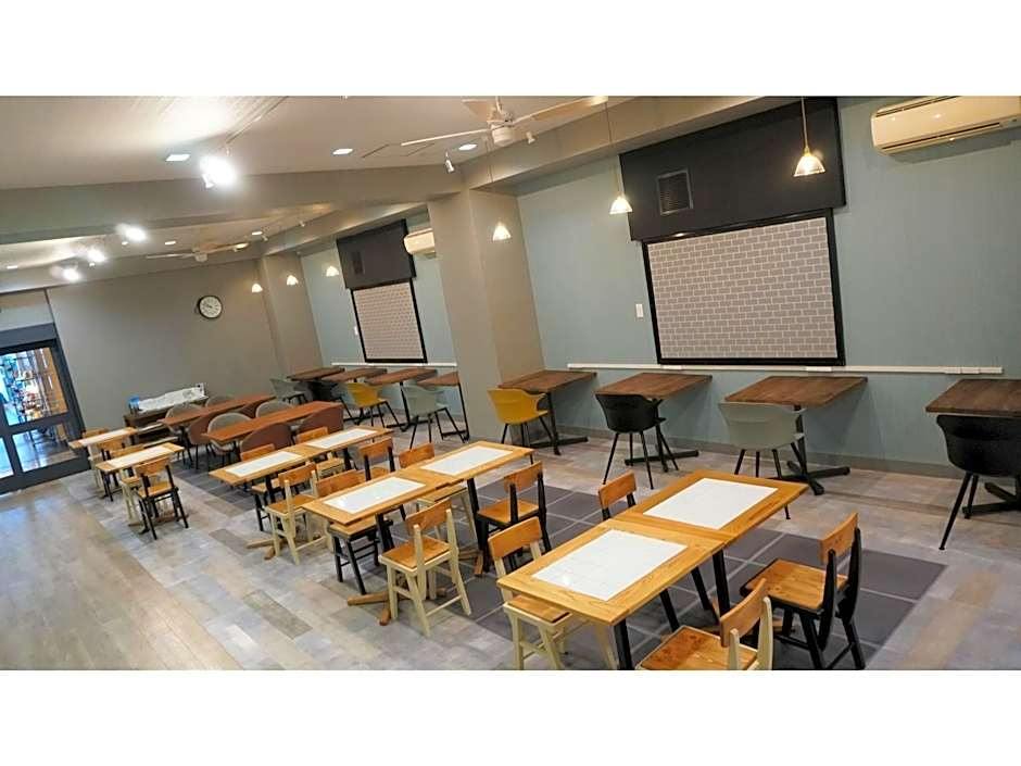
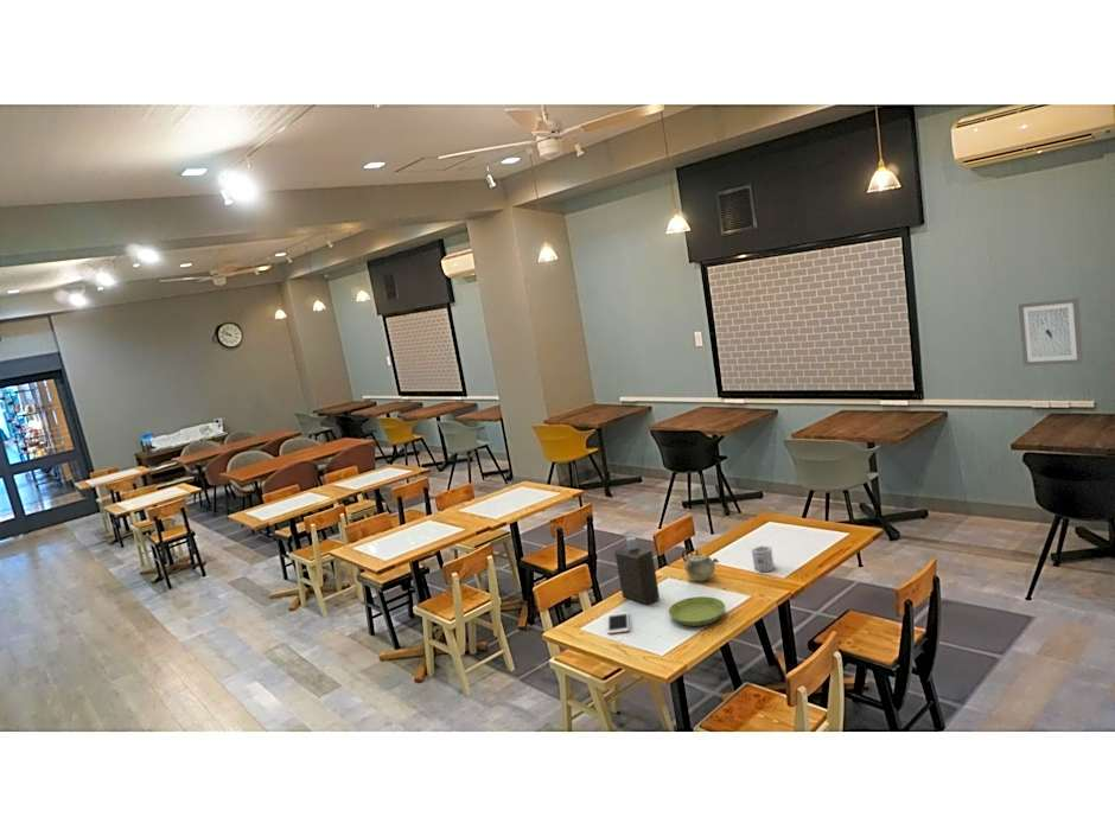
+ teapot [681,548,720,582]
+ bottle [614,536,661,606]
+ wall art [1018,296,1084,366]
+ saucer [668,595,726,627]
+ cup [751,544,775,573]
+ cell phone [606,611,630,634]
